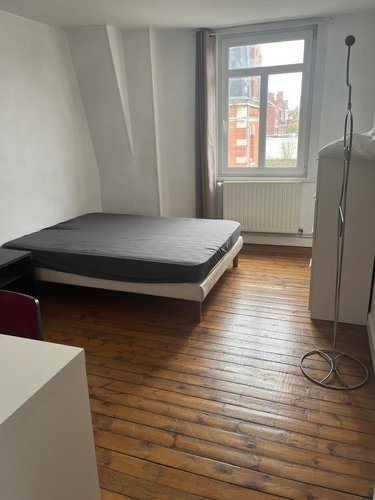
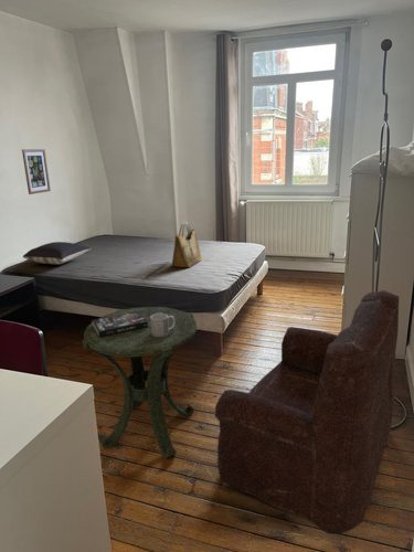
+ mug [150,314,176,337]
+ book [91,311,148,338]
+ grocery bag [171,221,203,268]
+ pillow [22,241,92,265]
+ side table [82,306,198,459]
+ wall art [21,148,52,195]
+ armchair [214,289,400,535]
